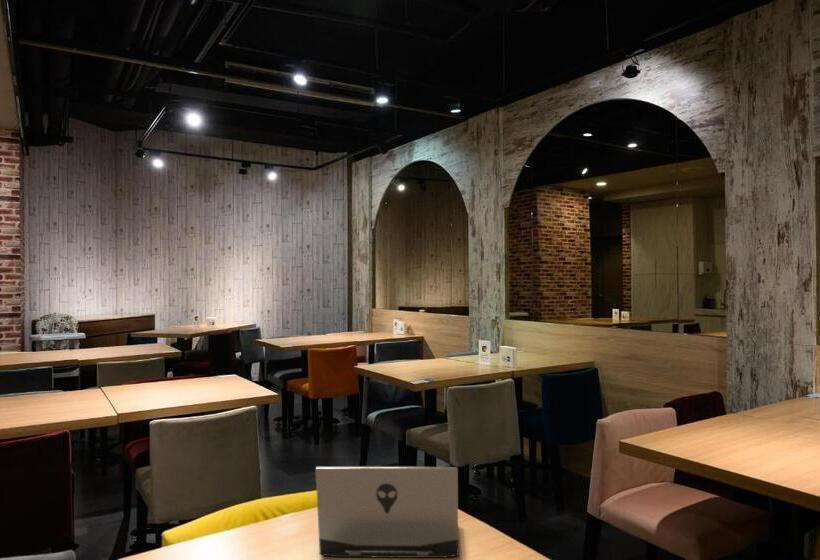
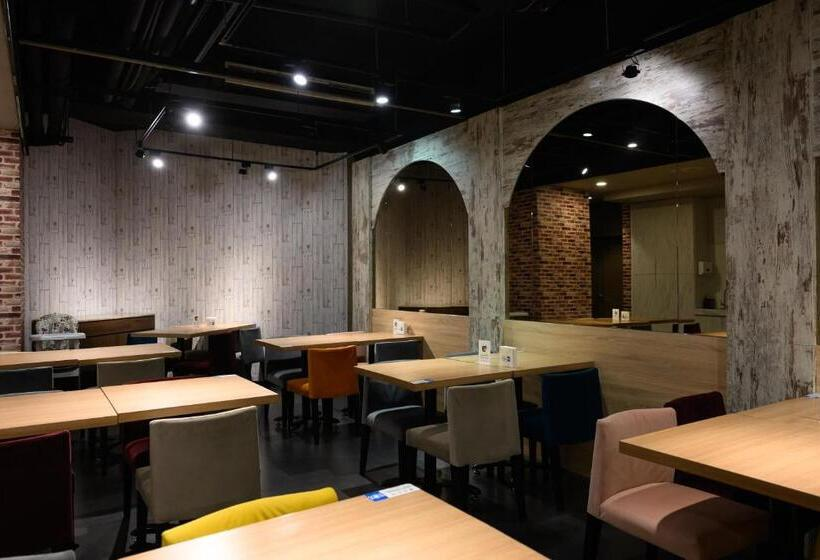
- laptop [314,466,460,559]
